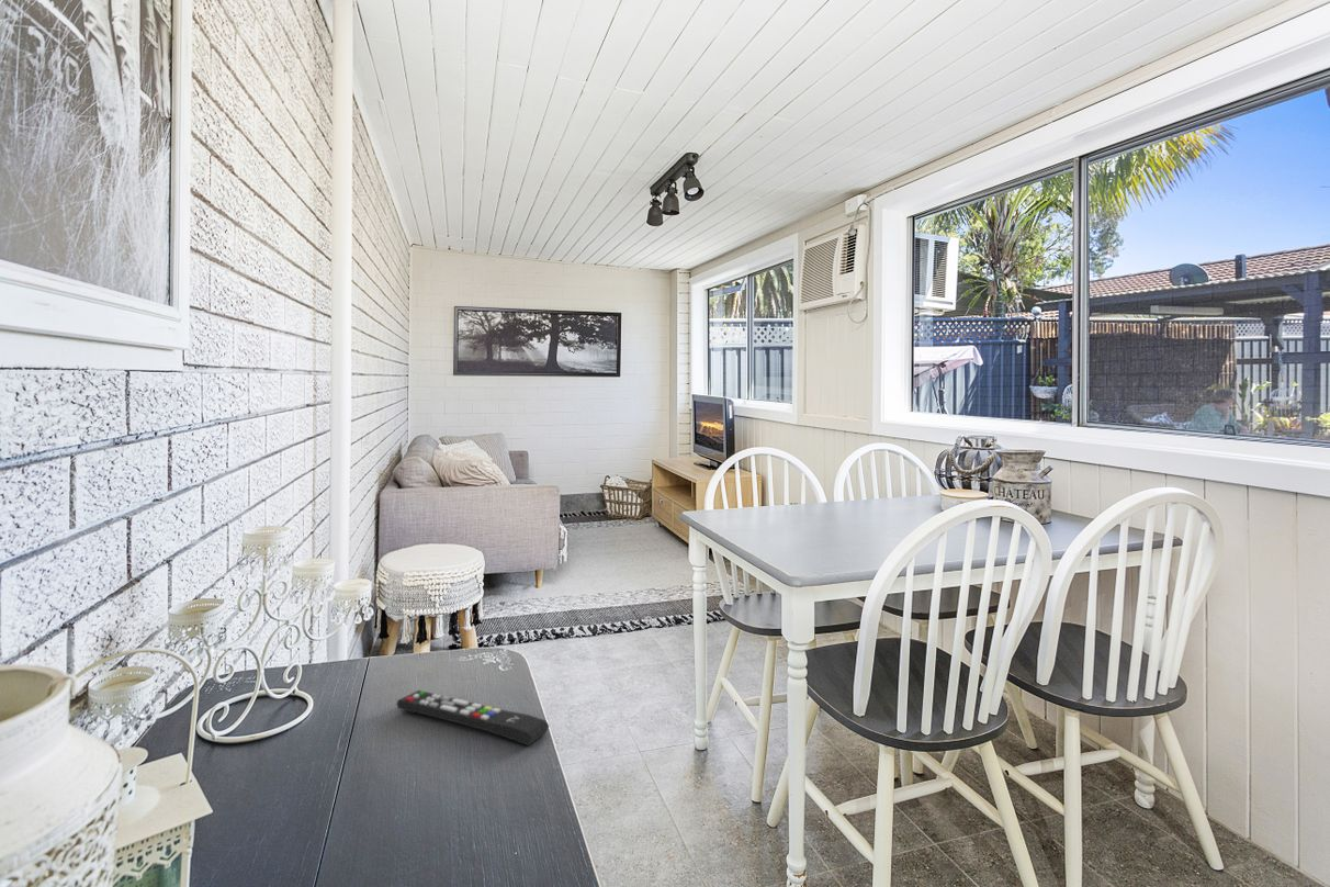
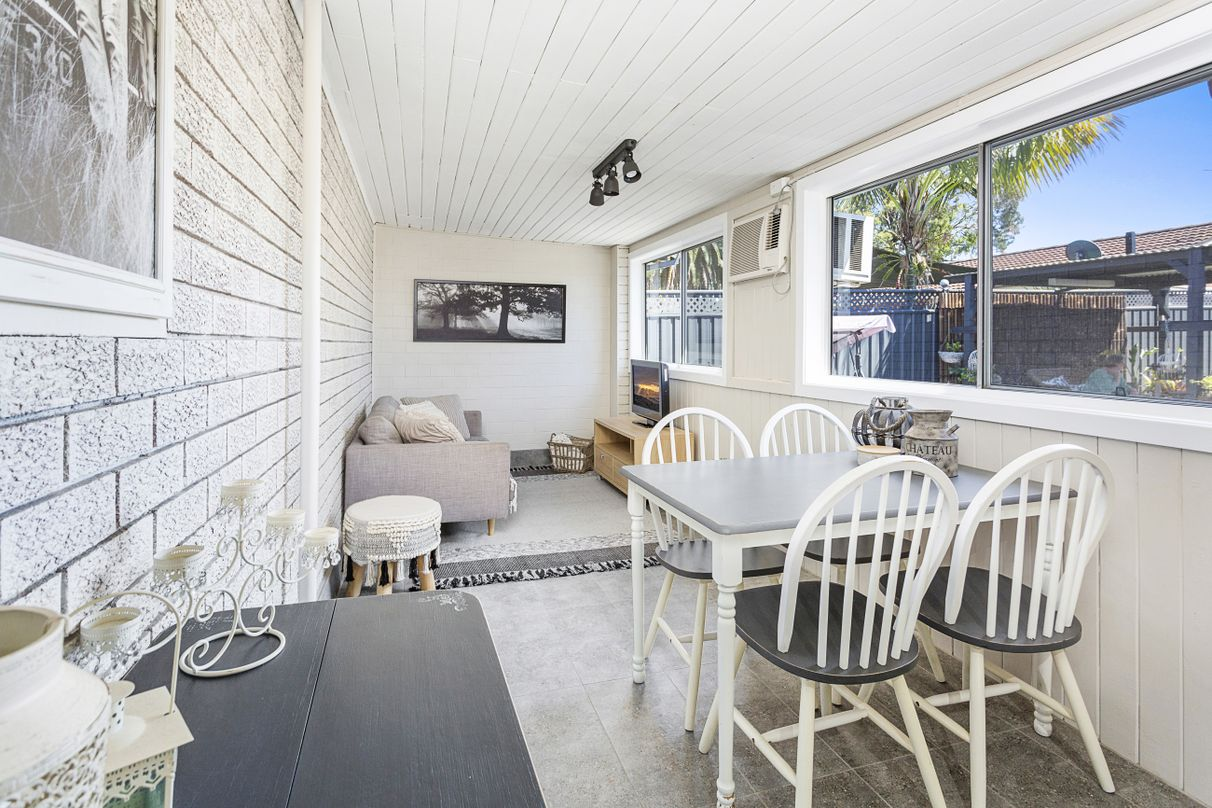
- remote control [395,689,550,746]
